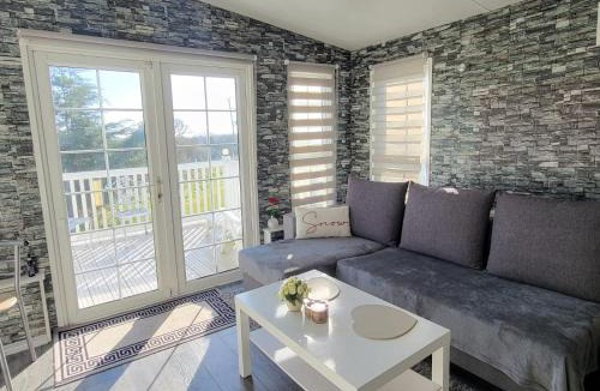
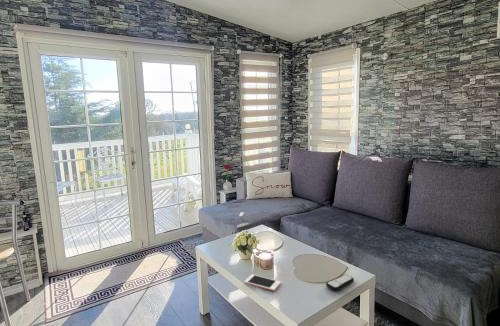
+ remote control [325,274,355,292]
+ cell phone [243,273,282,292]
